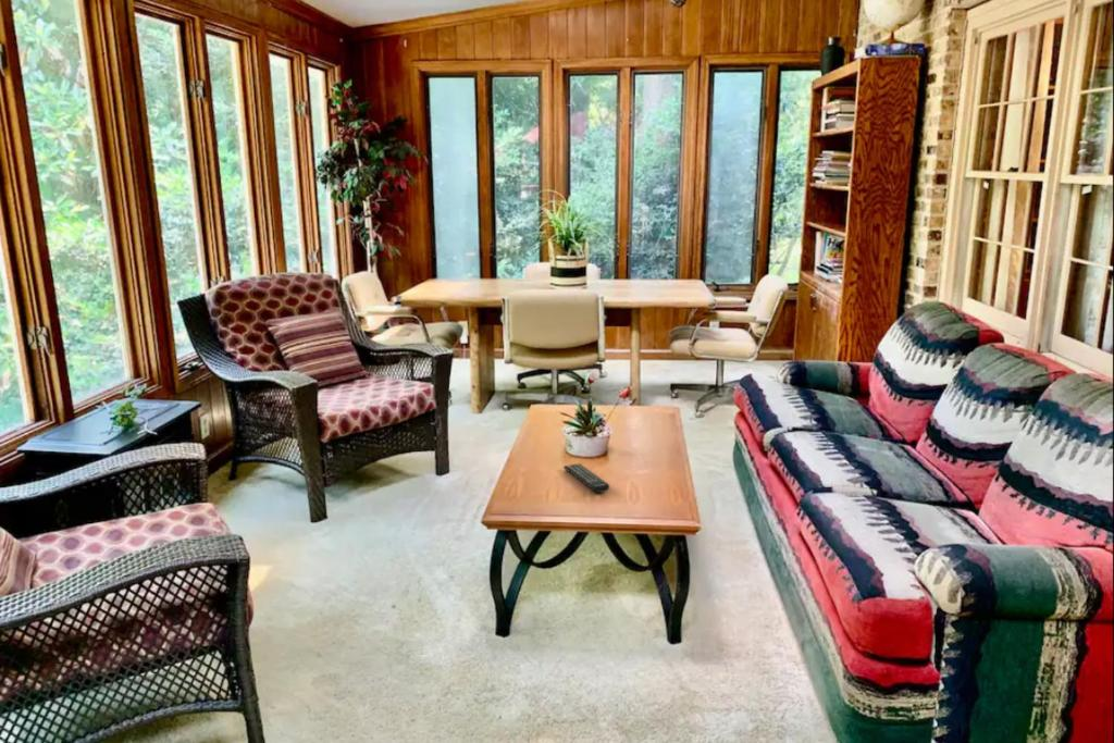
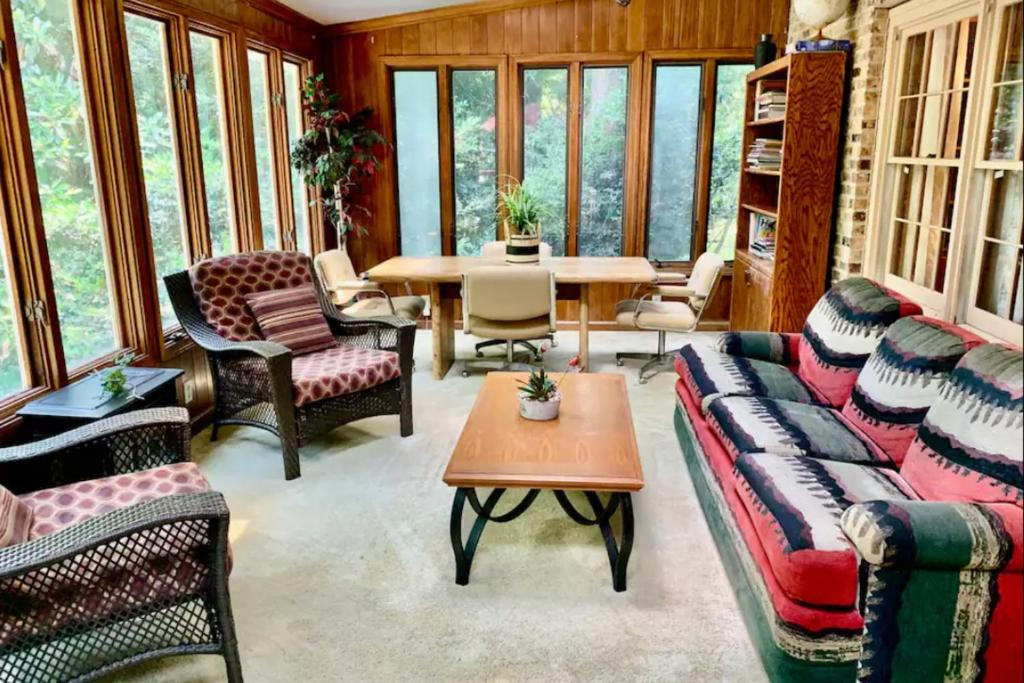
- remote control [562,462,610,494]
